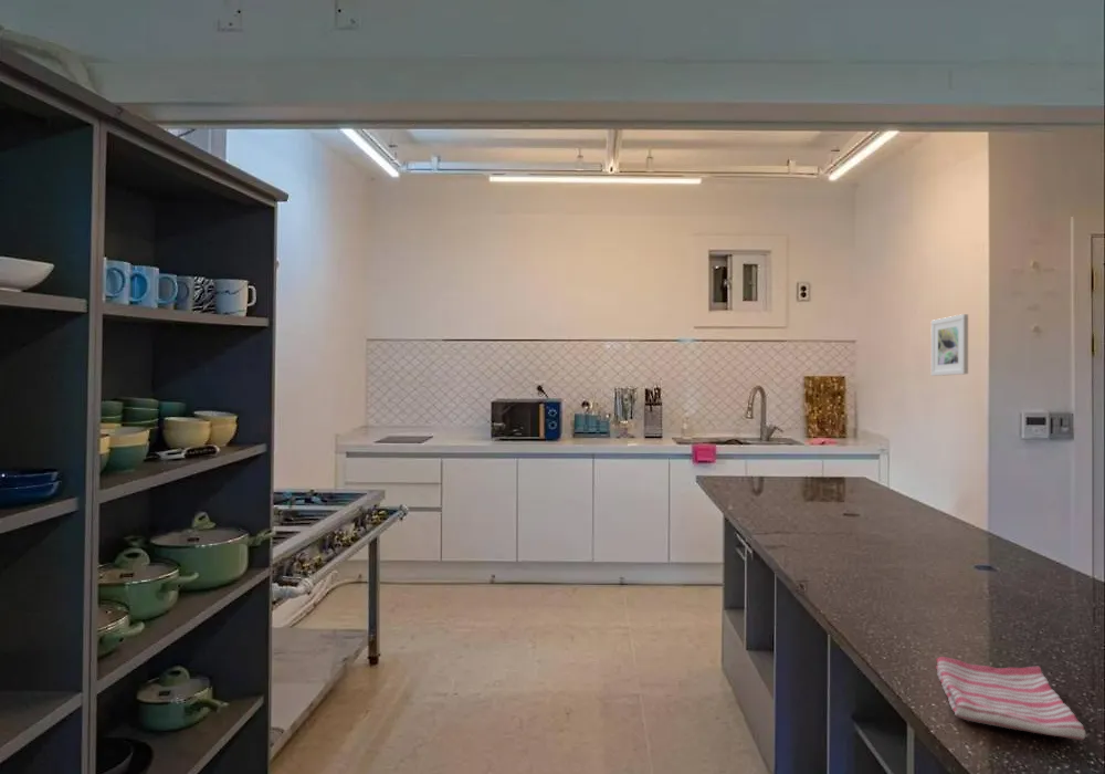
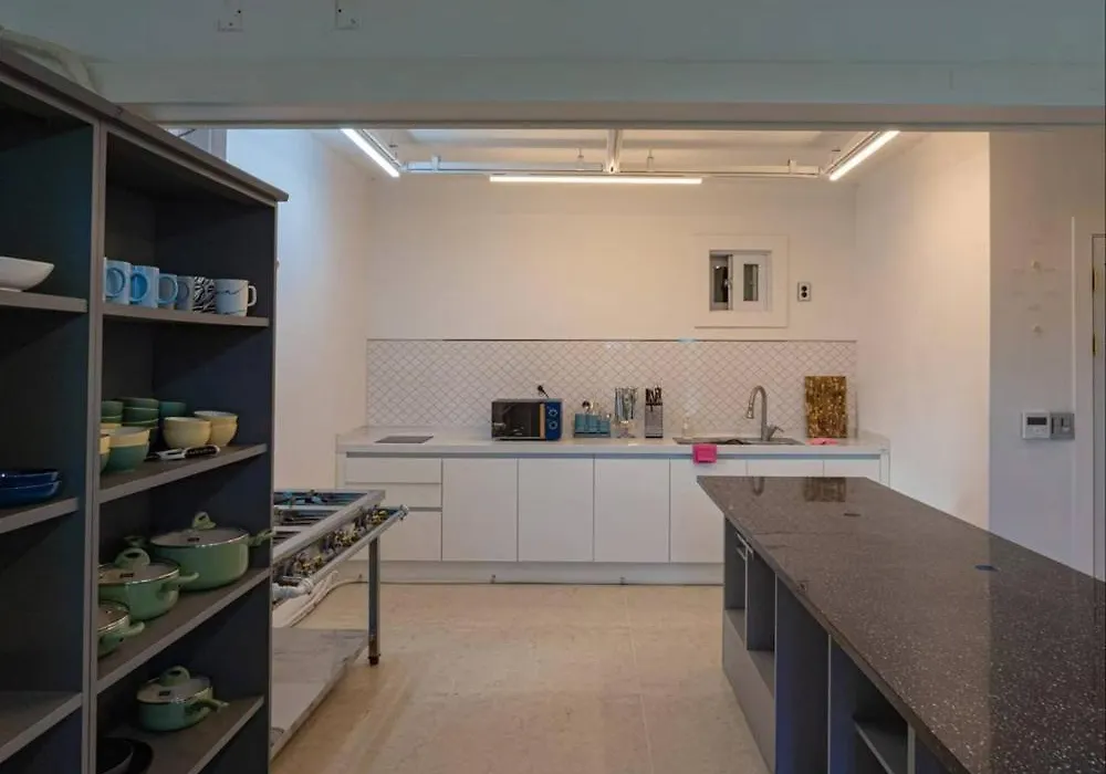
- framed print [930,313,969,377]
- dish towel [935,656,1086,742]
